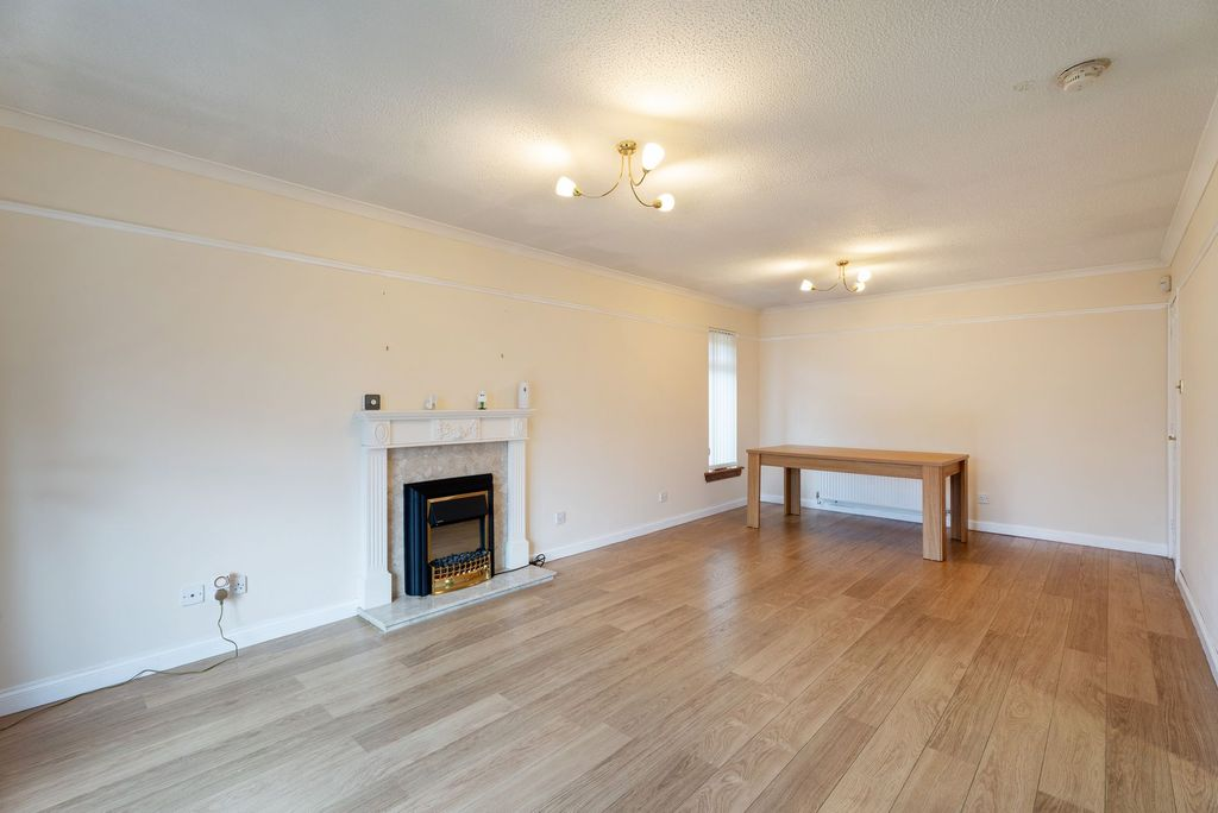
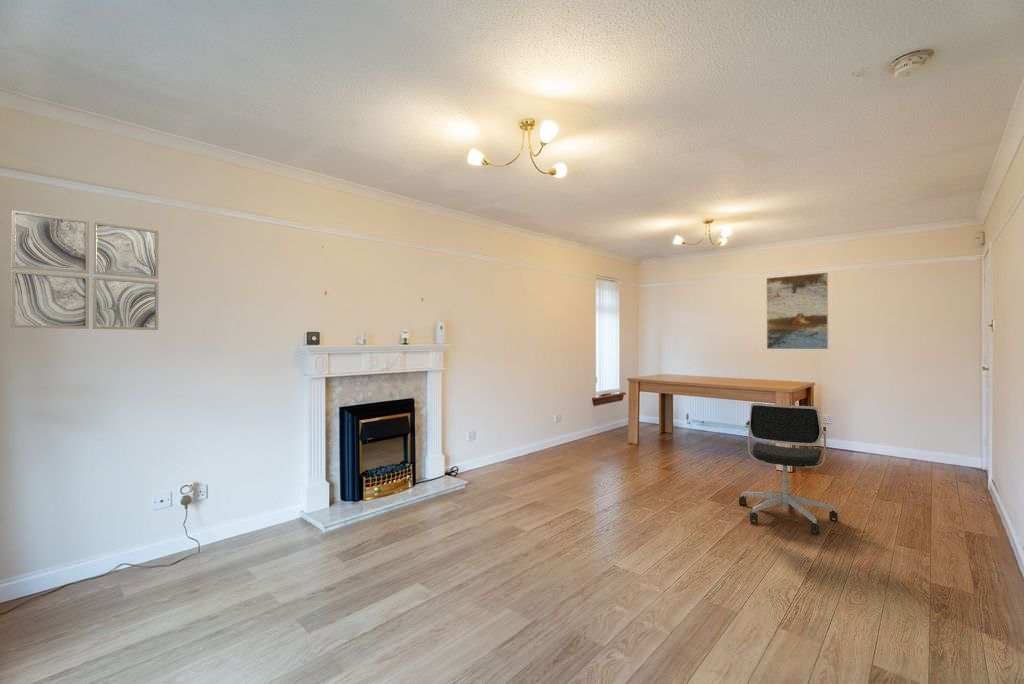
+ office chair [738,402,839,535]
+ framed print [766,271,829,350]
+ wall art [10,209,160,331]
